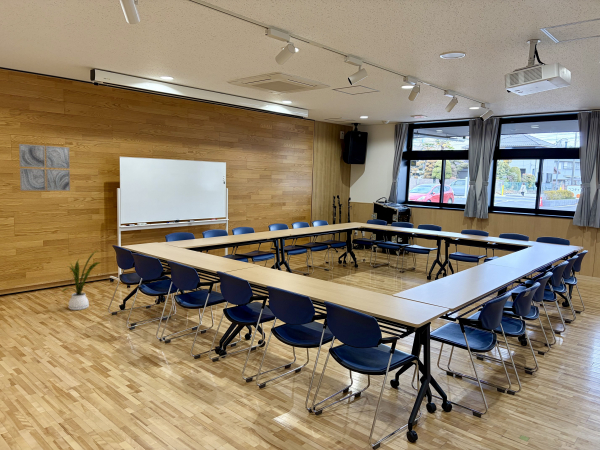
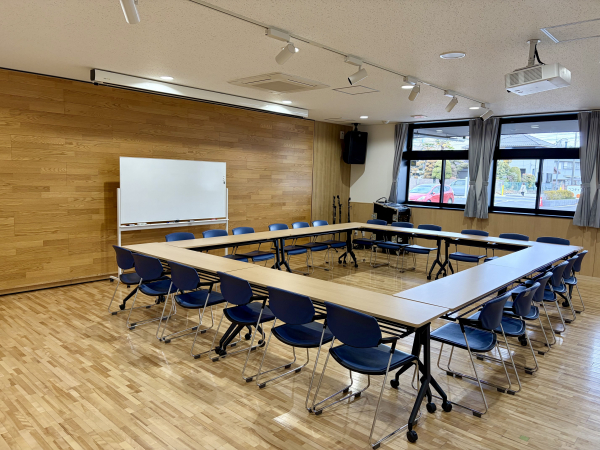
- wall art [18,143,71,192]
- house plant [61,250,101,311]
